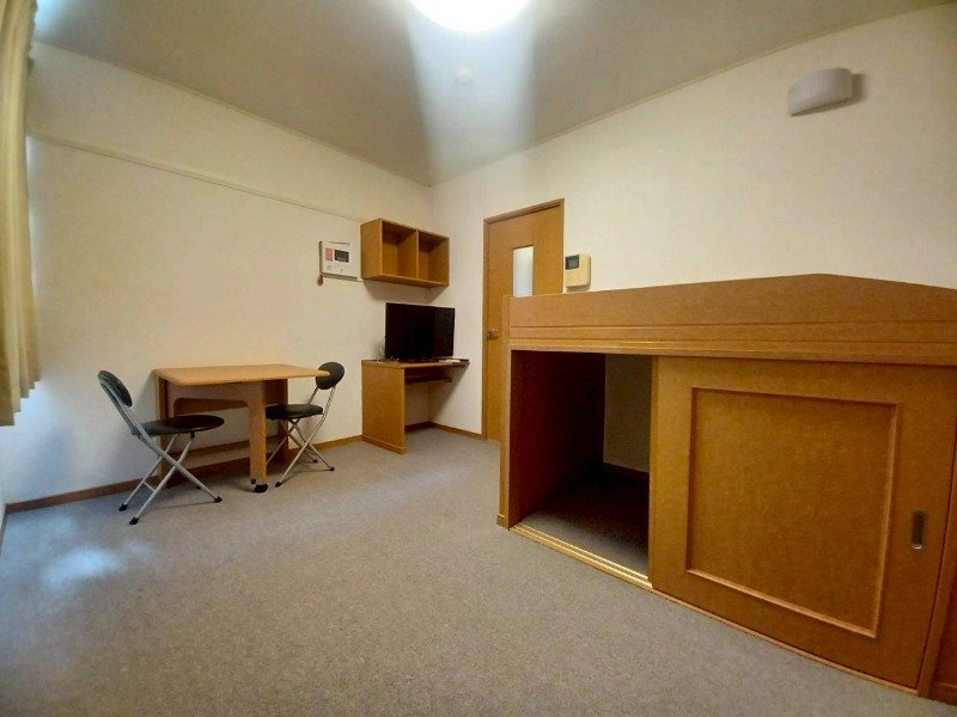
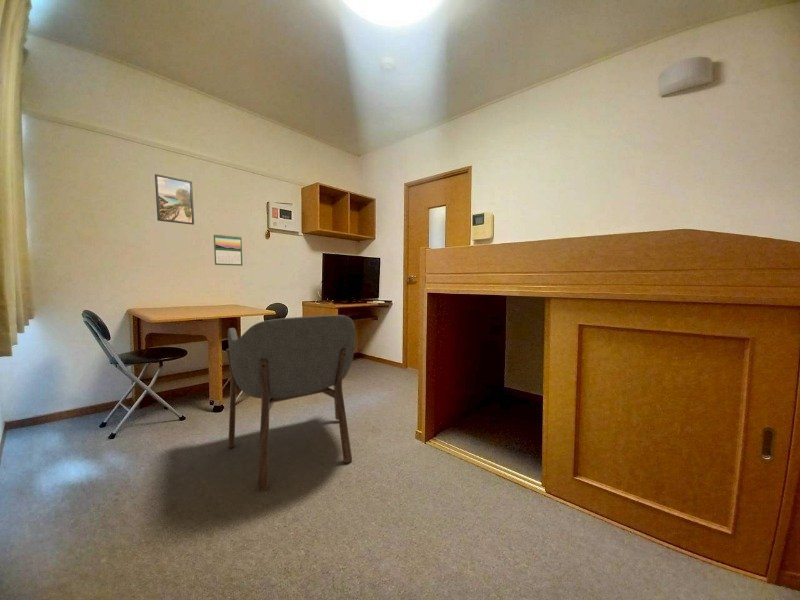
+ armchair [225,314,356,492]
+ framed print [154,173,195,226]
+ calendar [213,233,244,267]
